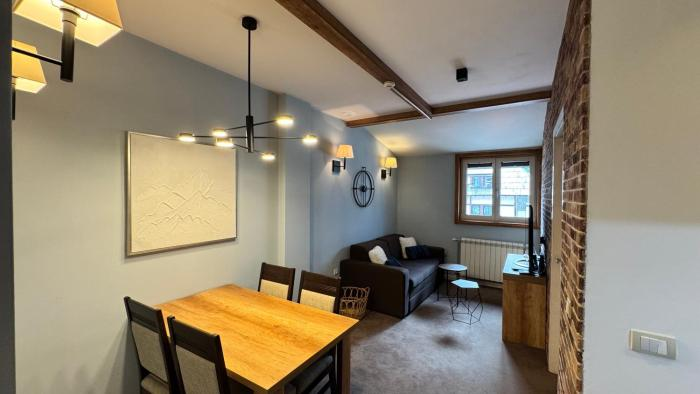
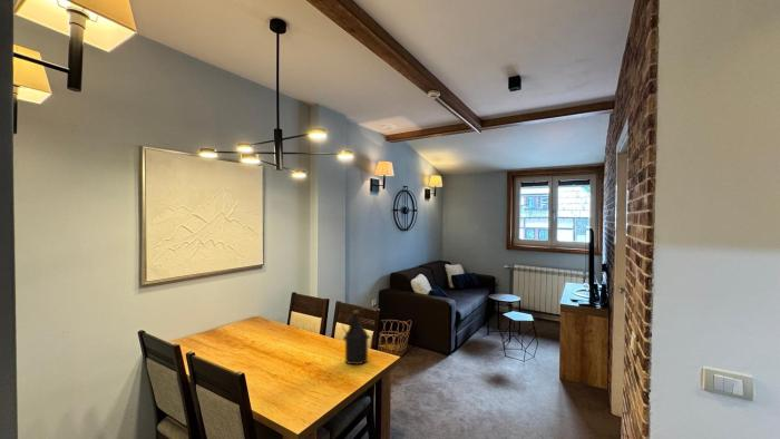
+ bottle [341,310,371,365]
